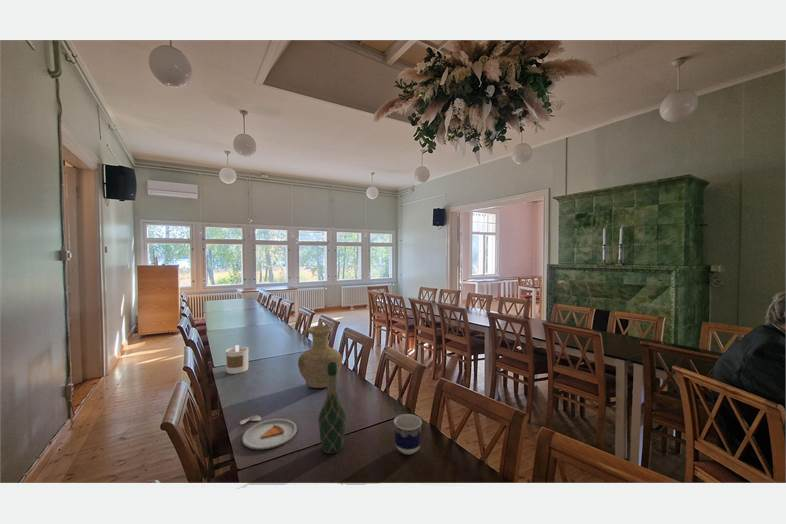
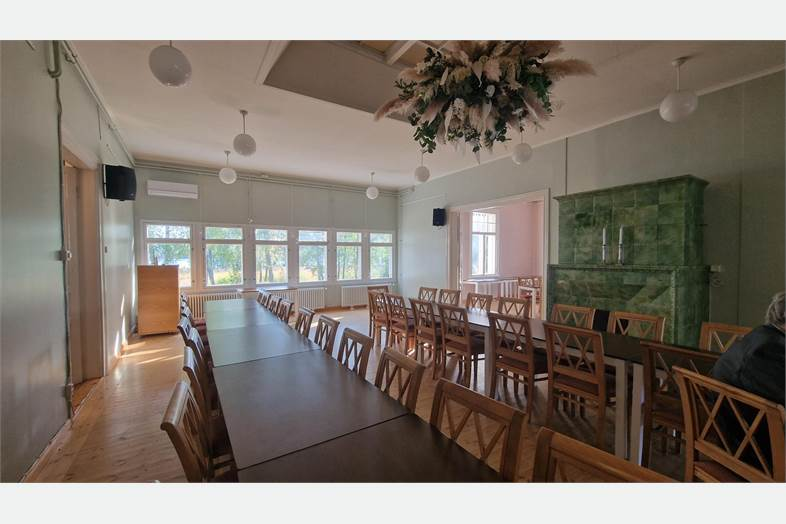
- wine bottle [317,362,347,455]
- cup [393,413,423,455]
- dinner plate [239,414,298,450]
- candle [225,344,250,375]
- vase [297,324,343,389]
